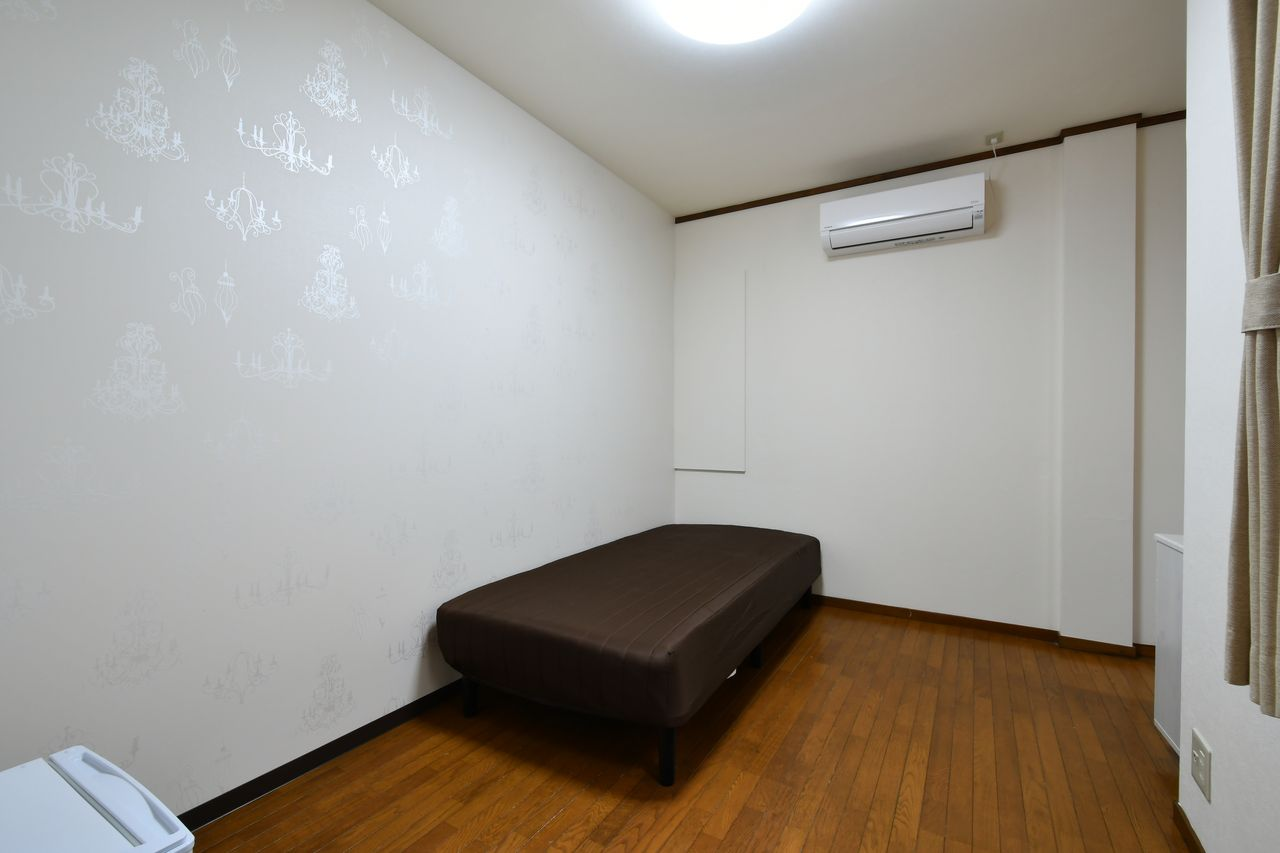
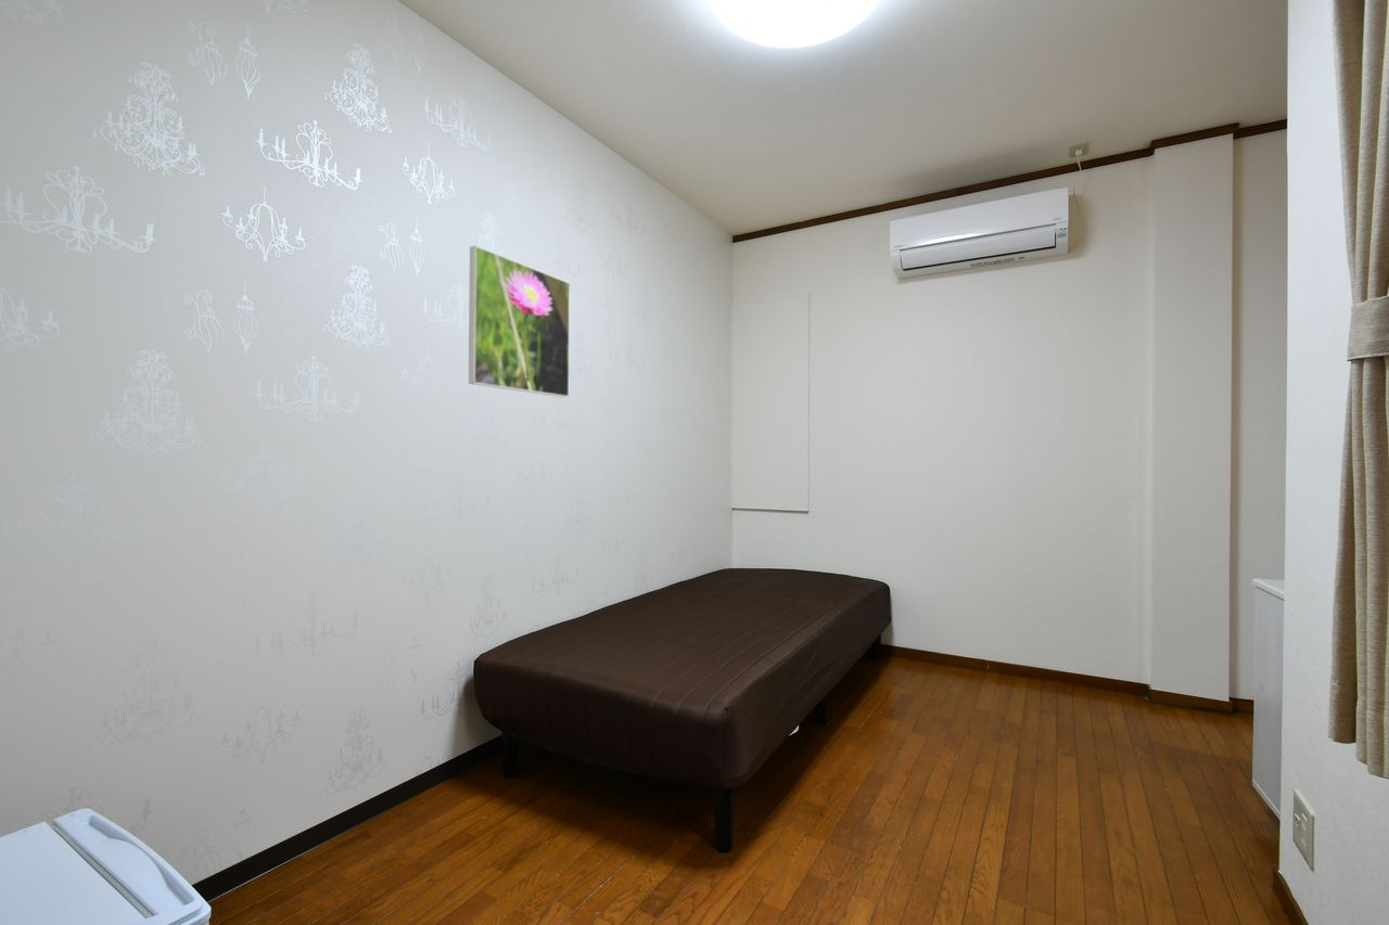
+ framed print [468,245,571,398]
